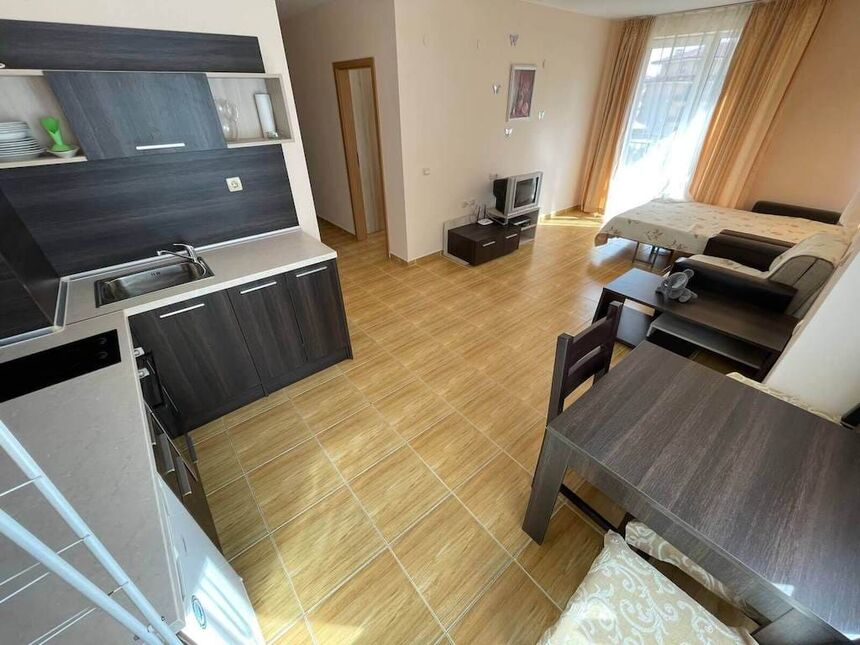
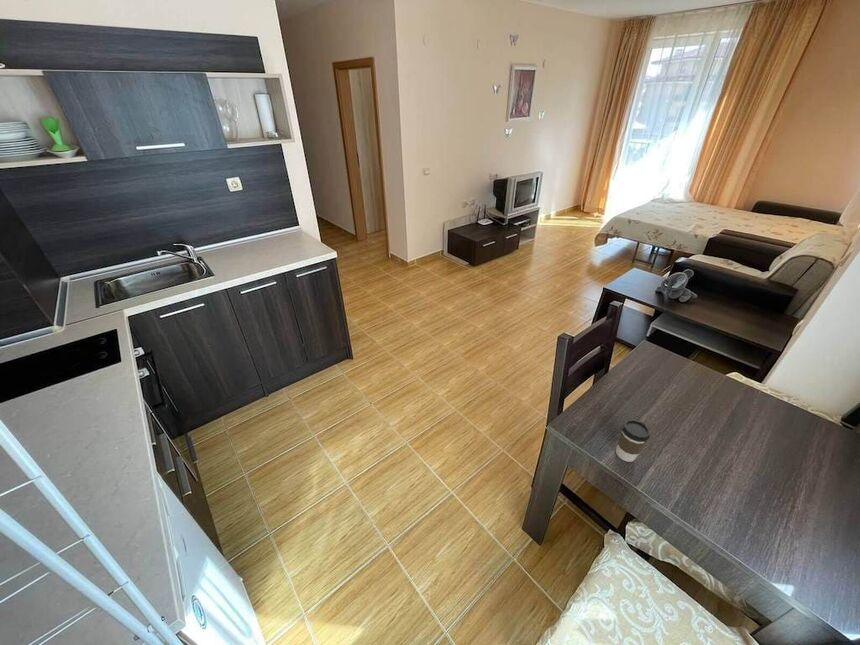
+ coffee cup [615,418,651,463]
